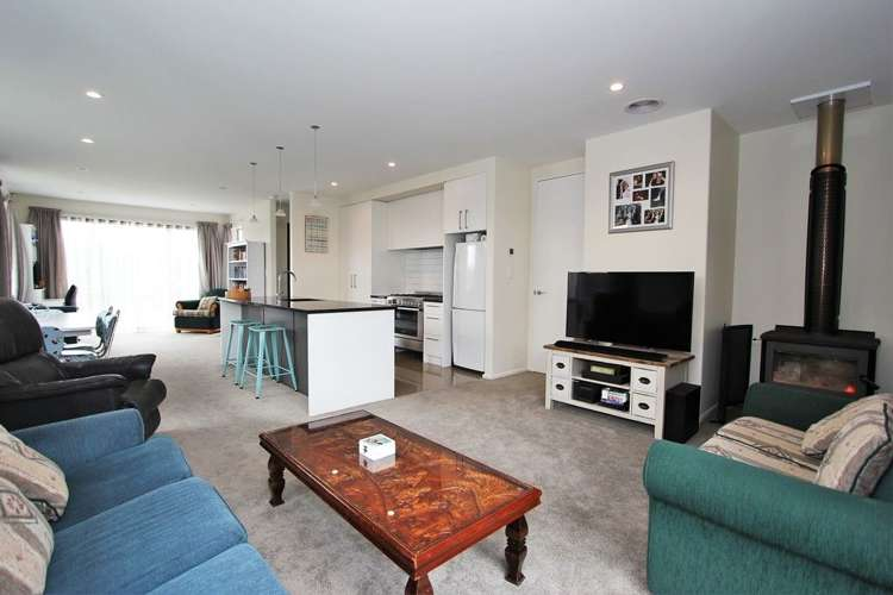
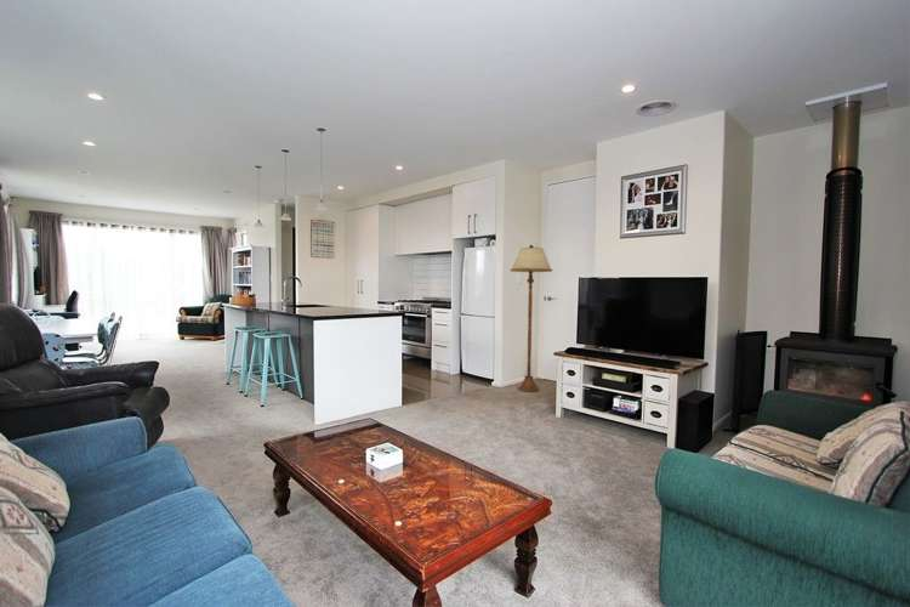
+ floor lamp [510,244,553,393]
